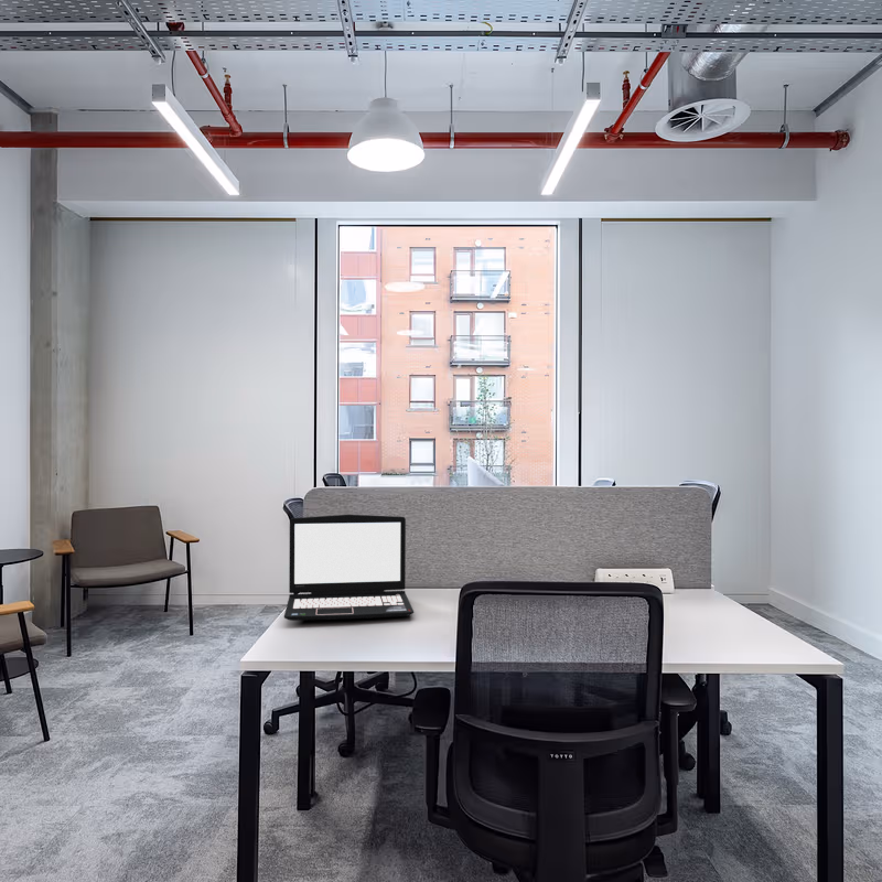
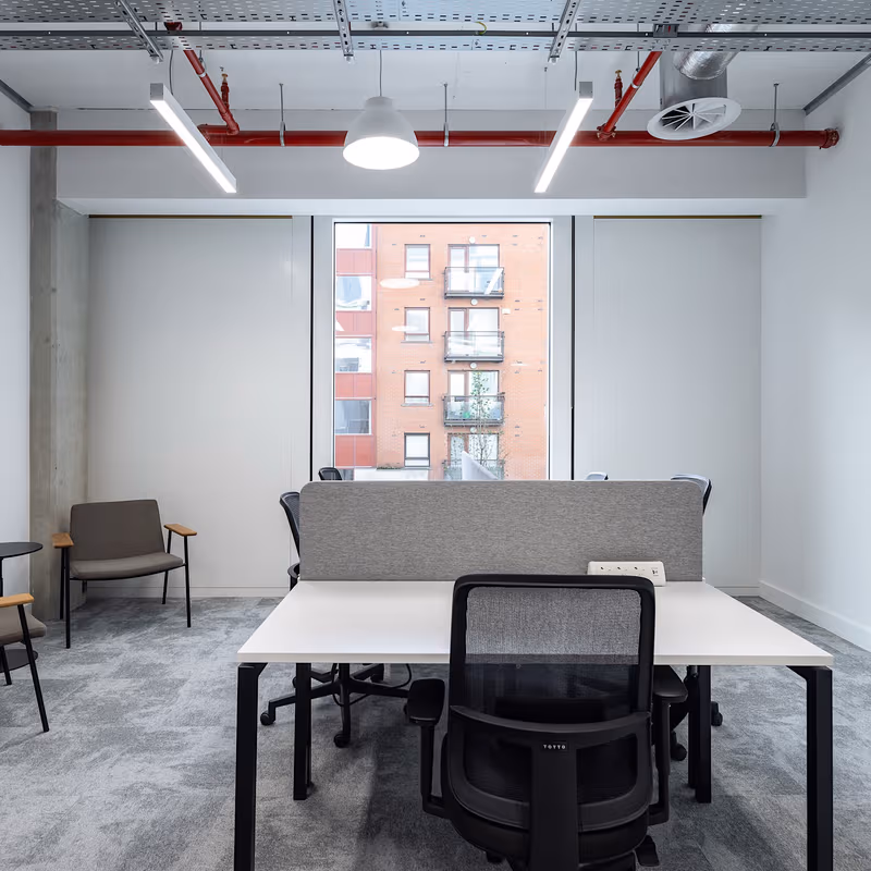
- laptop [283,514,415,622]
